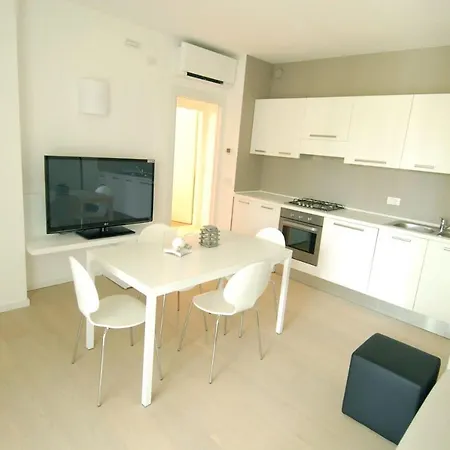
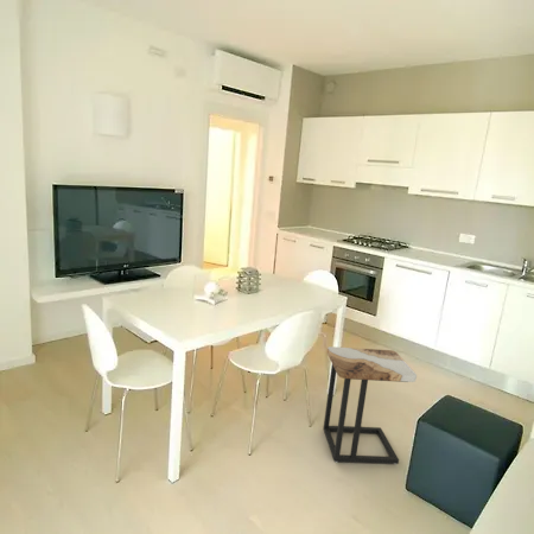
+ side table [323,345,418,465]
